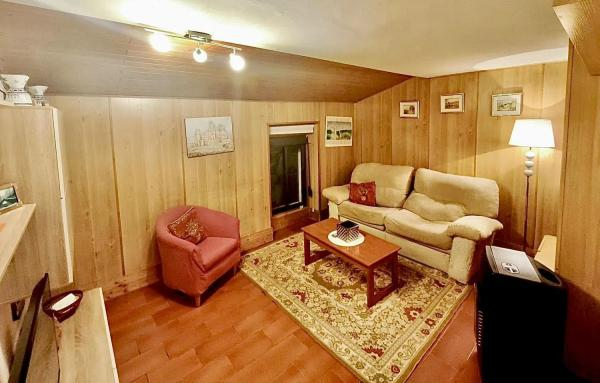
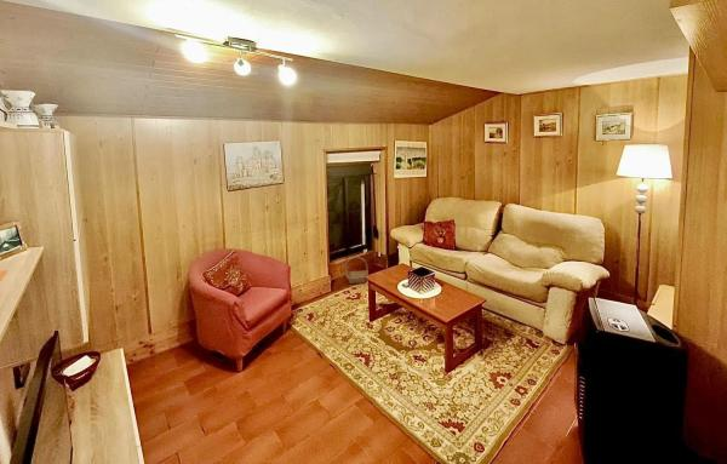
+ basket [343,256,370,285]
